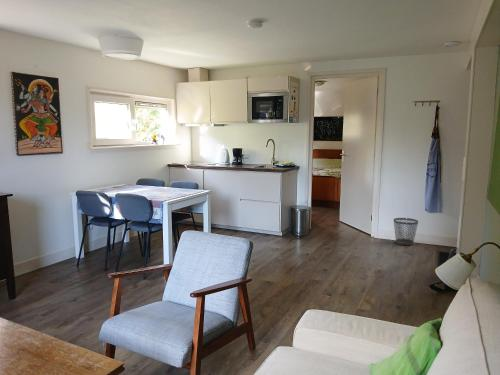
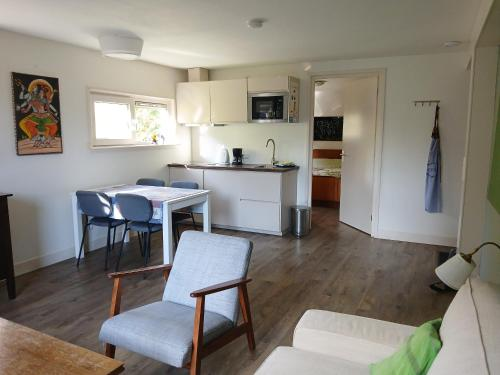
- wastebasket [393,217,419,246]
